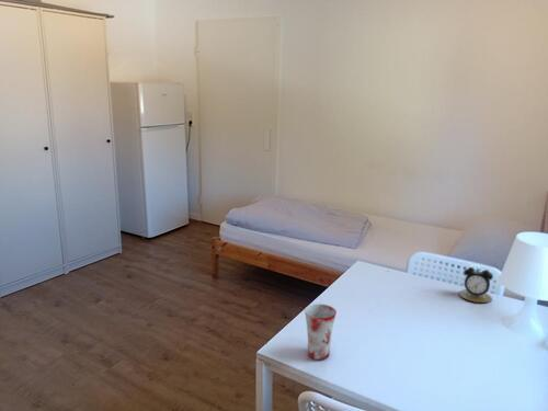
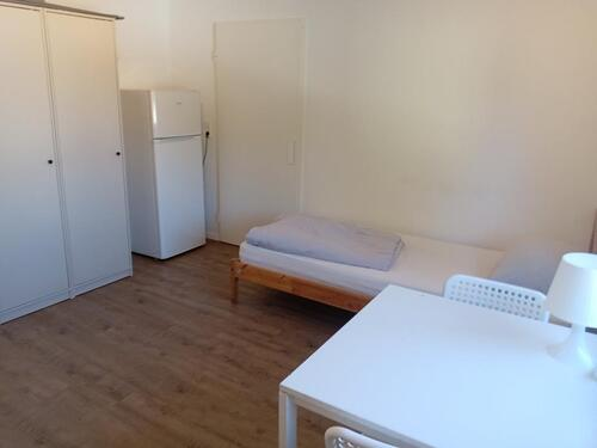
- mug [304,302,338,361]
- alarm clock [458,264,494,304]
